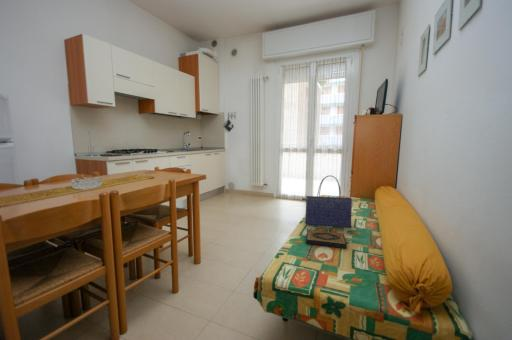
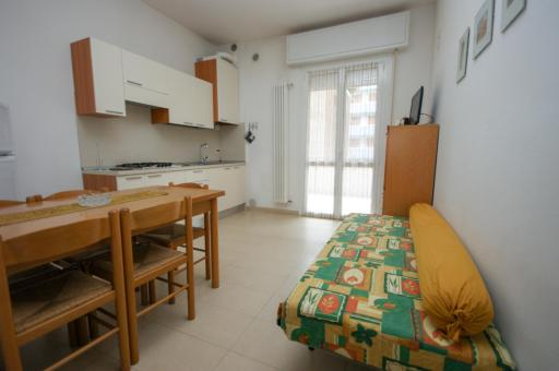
- tote bag [302,175,353,228]
- hardback book [305,229,348,249]
